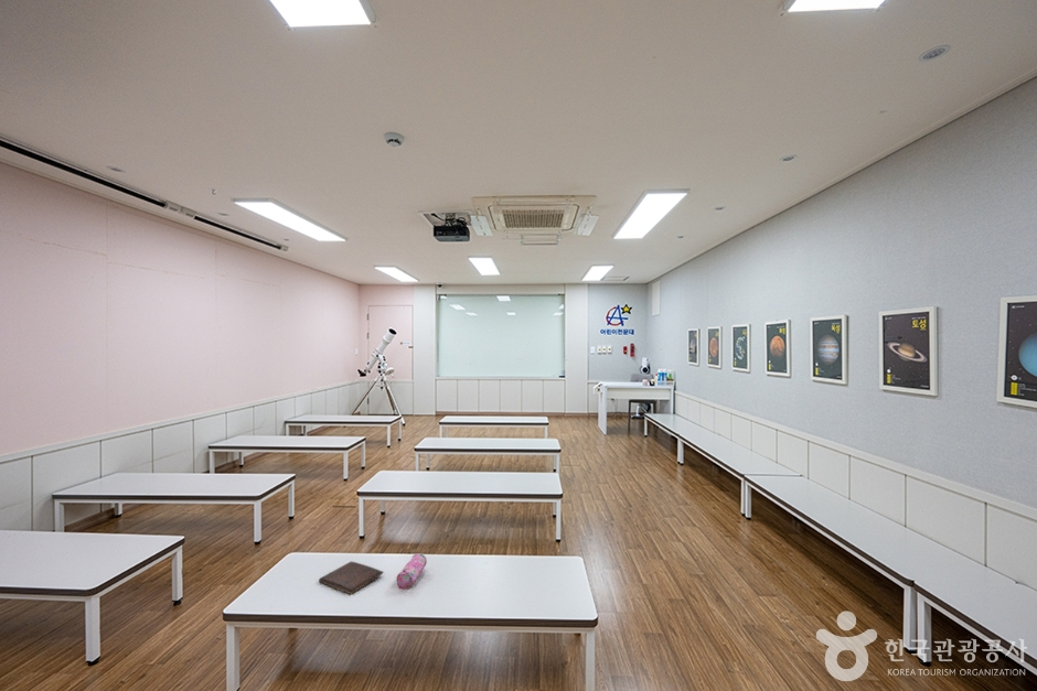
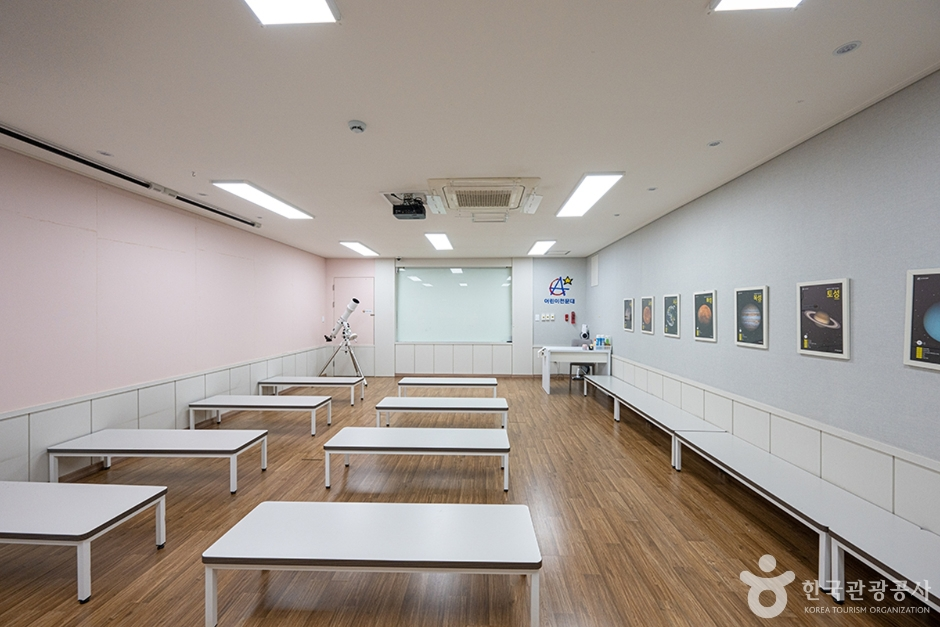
- pencil case [396,552,428,590]
- book [318,561,385,595]
